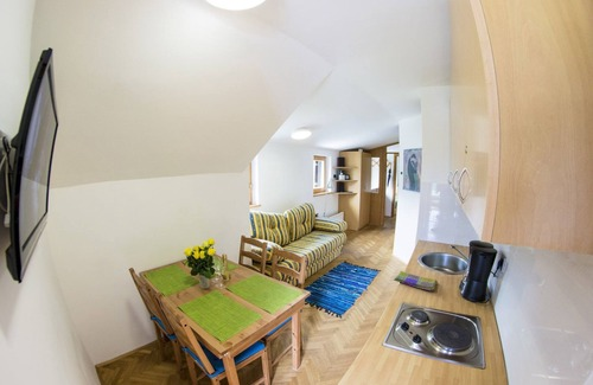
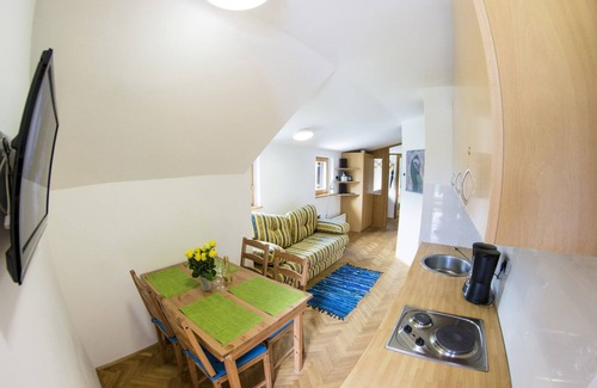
- dish towel [393,270,439,291]
